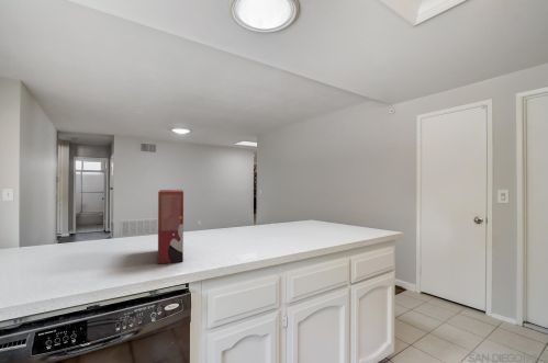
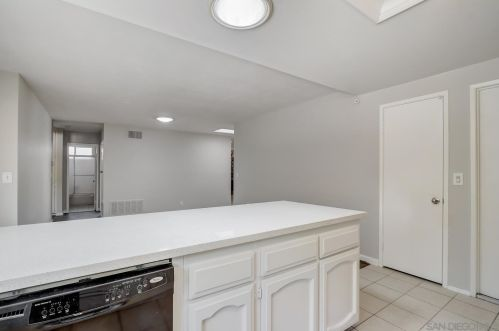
- cereal box [157,189,184,265]
